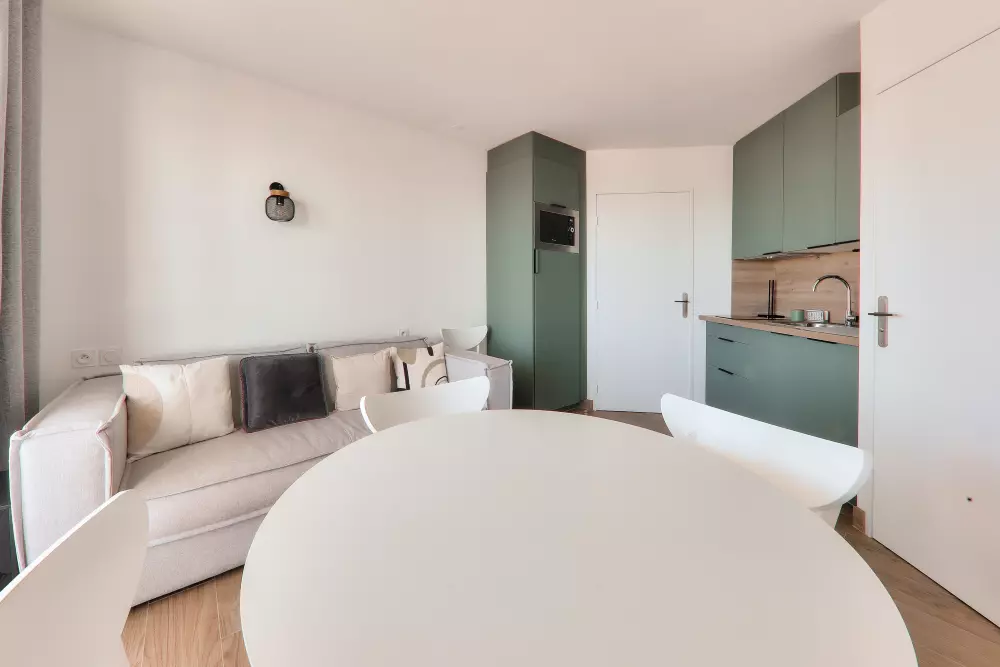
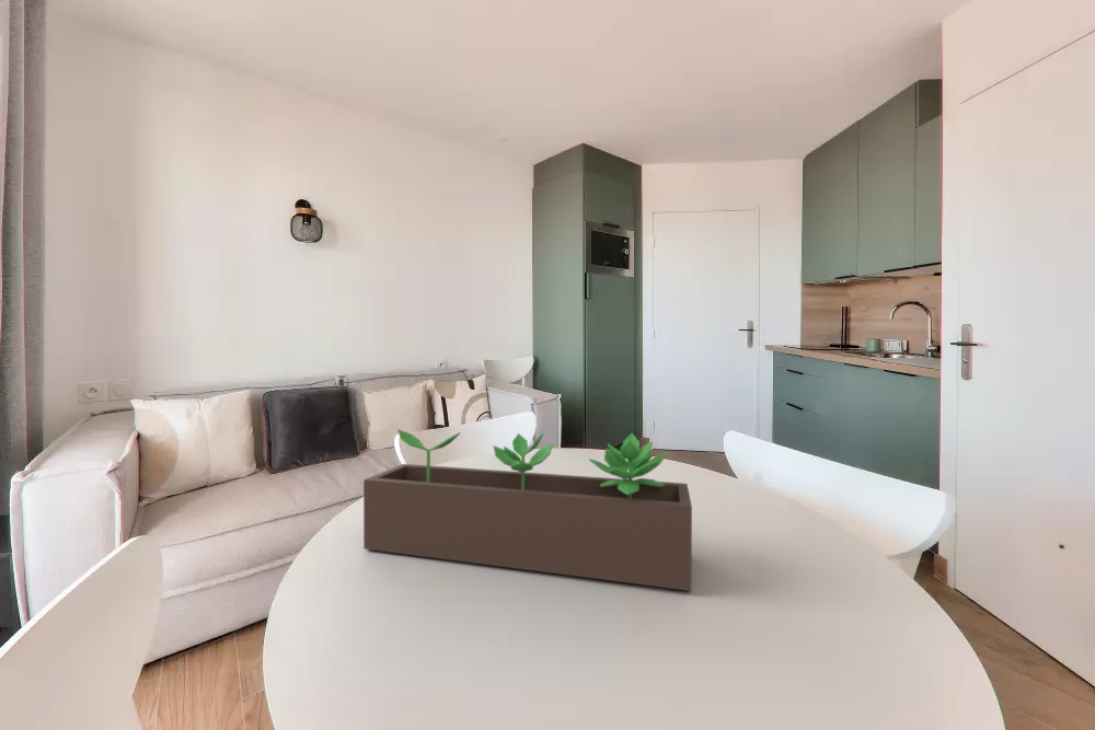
+ succulent planter [362,428,693,592]
